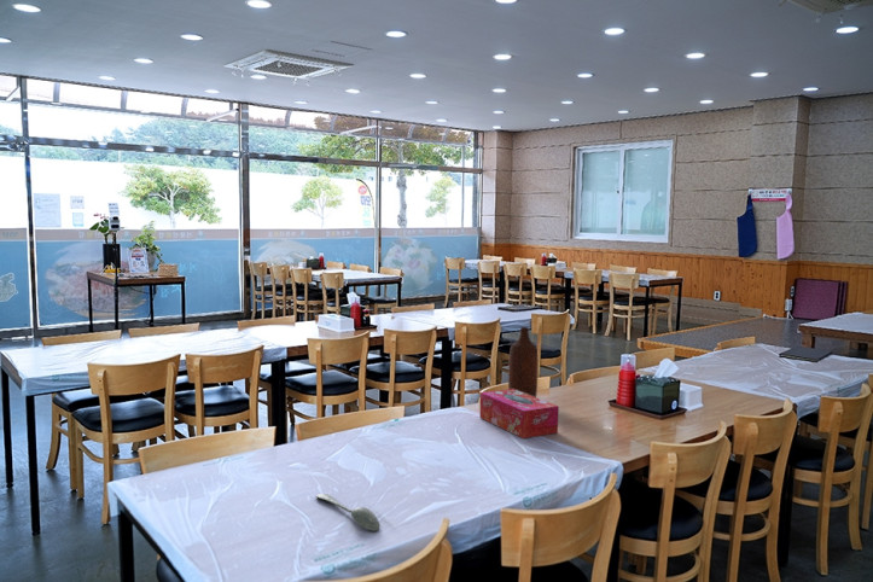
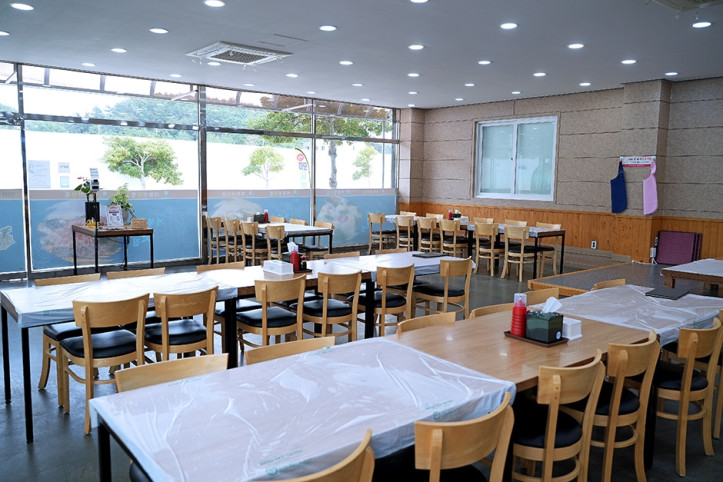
- spoon [315,493,380,532]
- tissue box [478,388,560,440]
- bottle [507,326,540,398]
